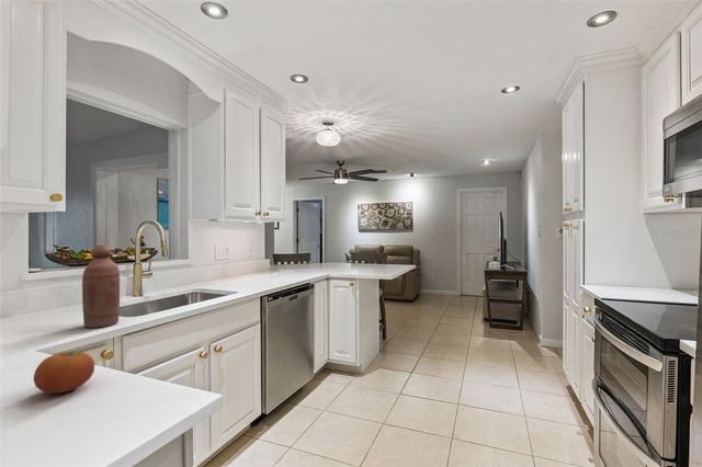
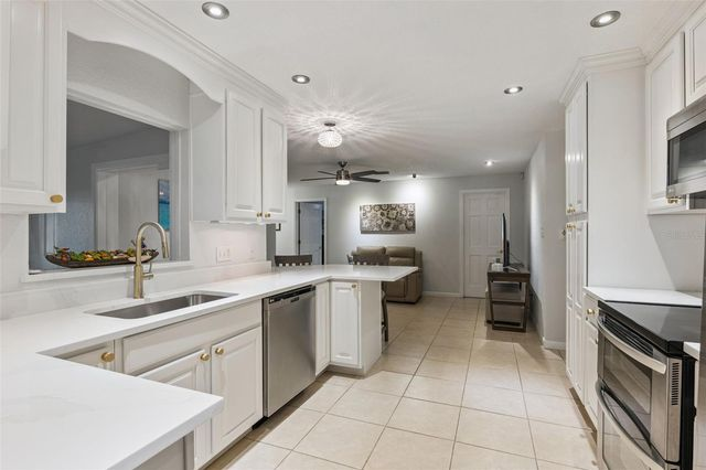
- fruit [33,350,95,395]
- bottle [81,243,121,329]
